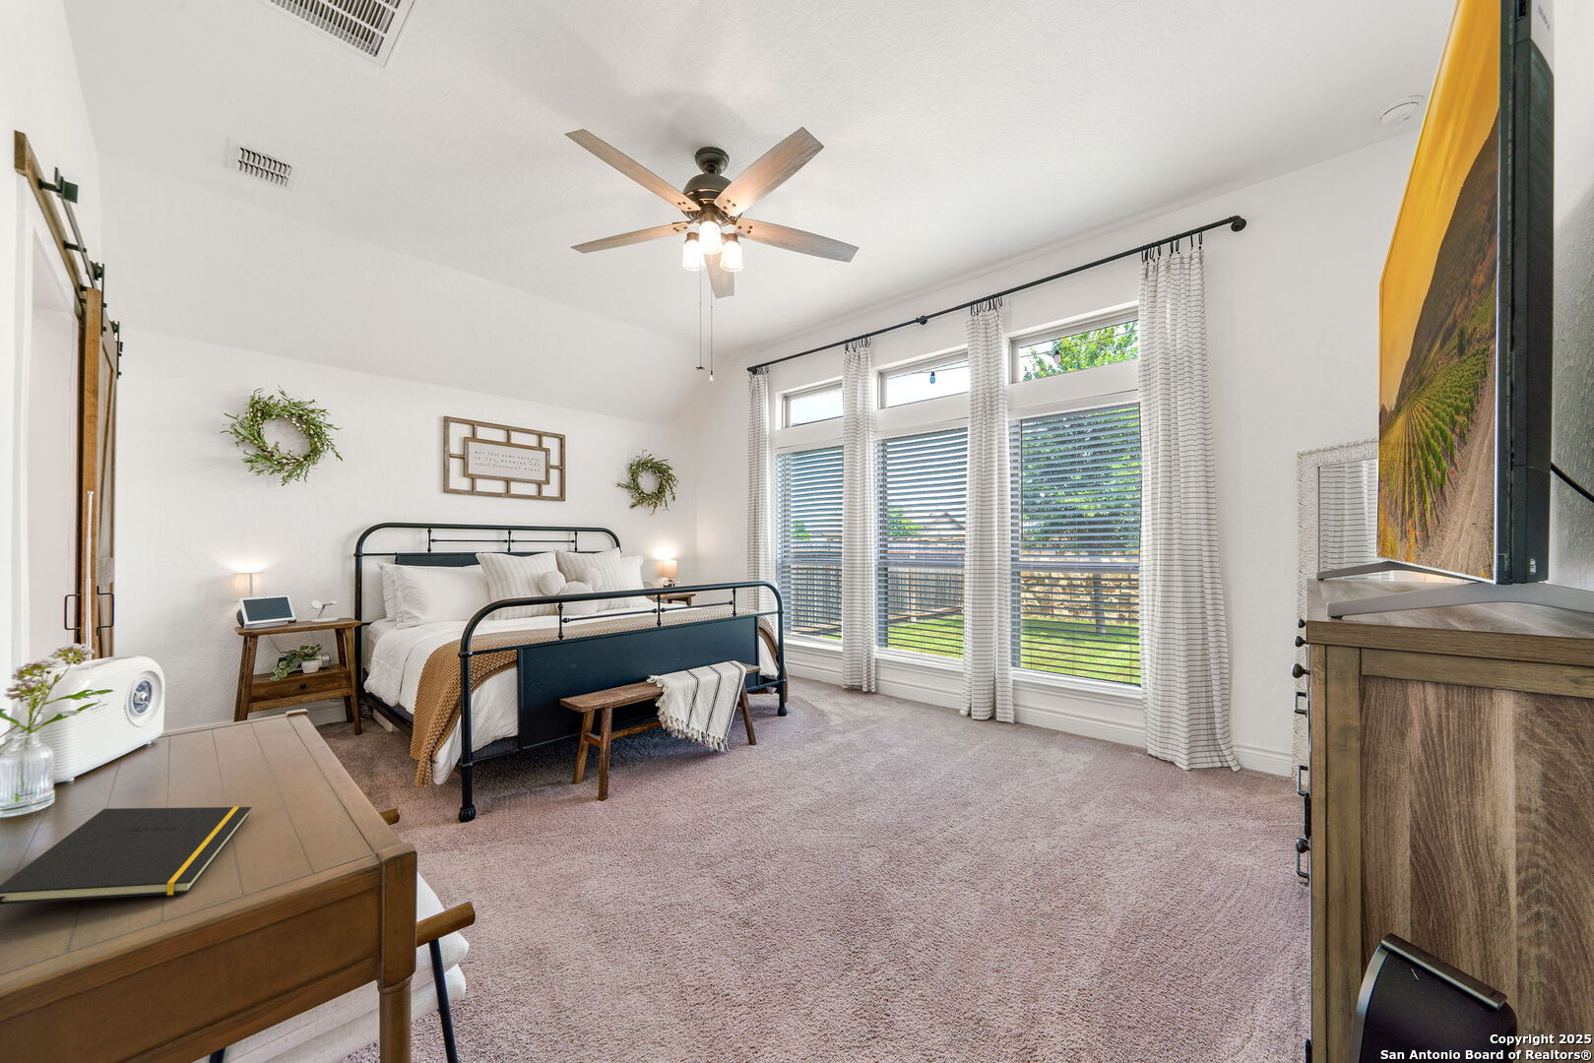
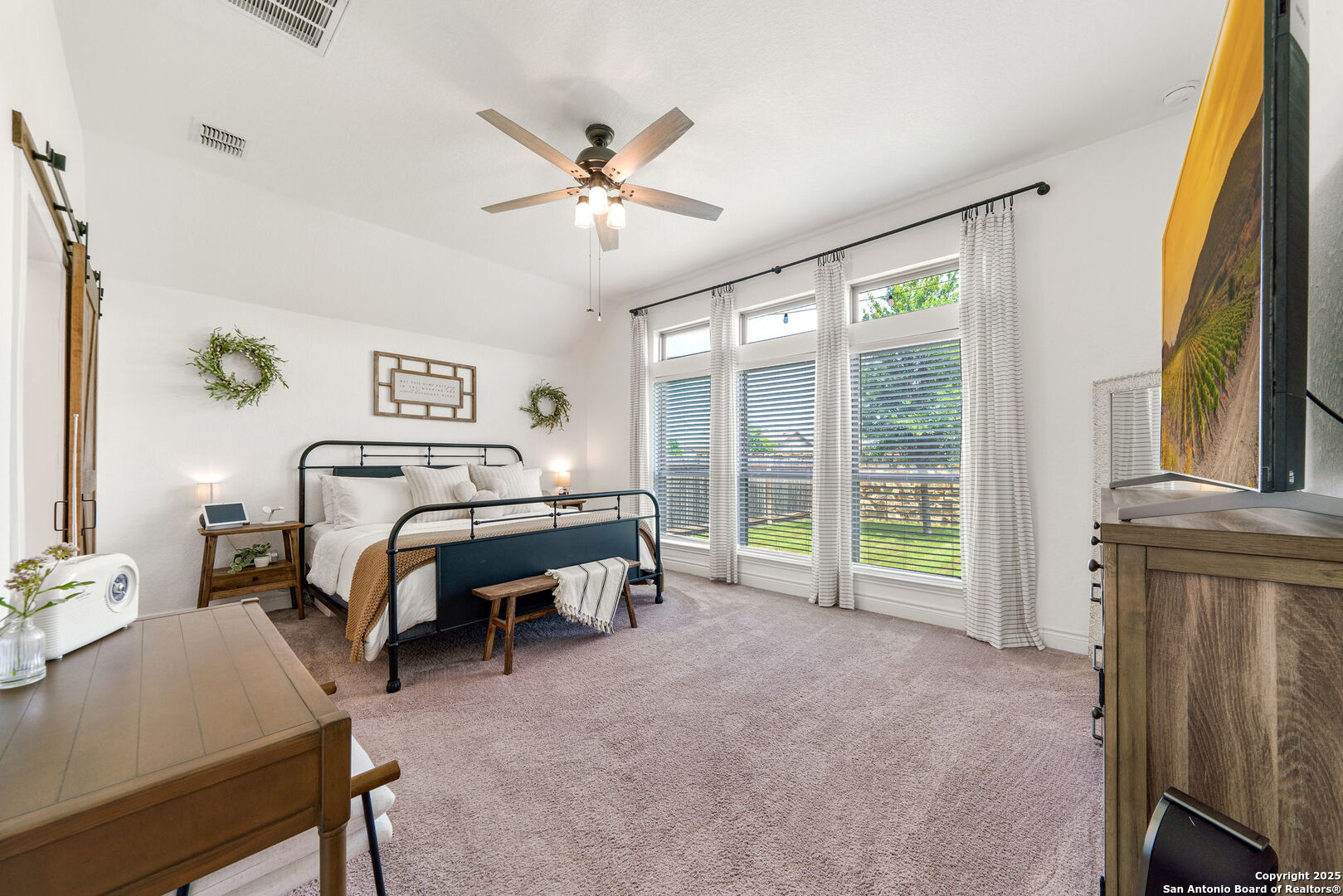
- notepad [0,806,252,905]
